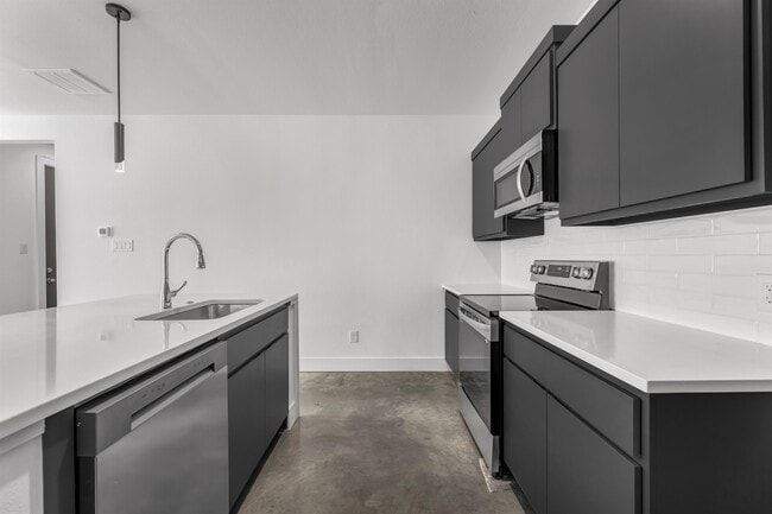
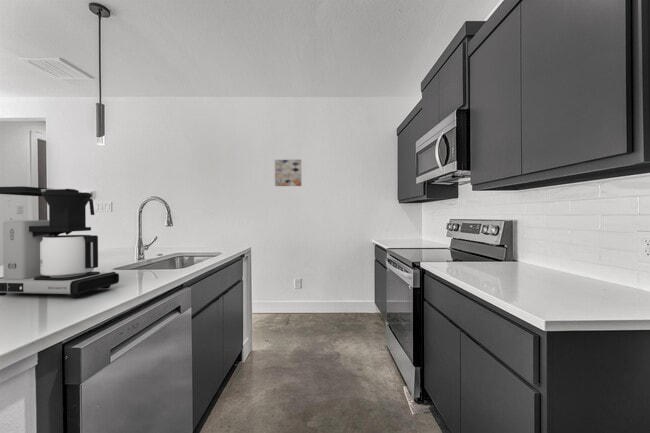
+ wall art [274,159,302,187]
+ coffee maker [0,185,120,298]
